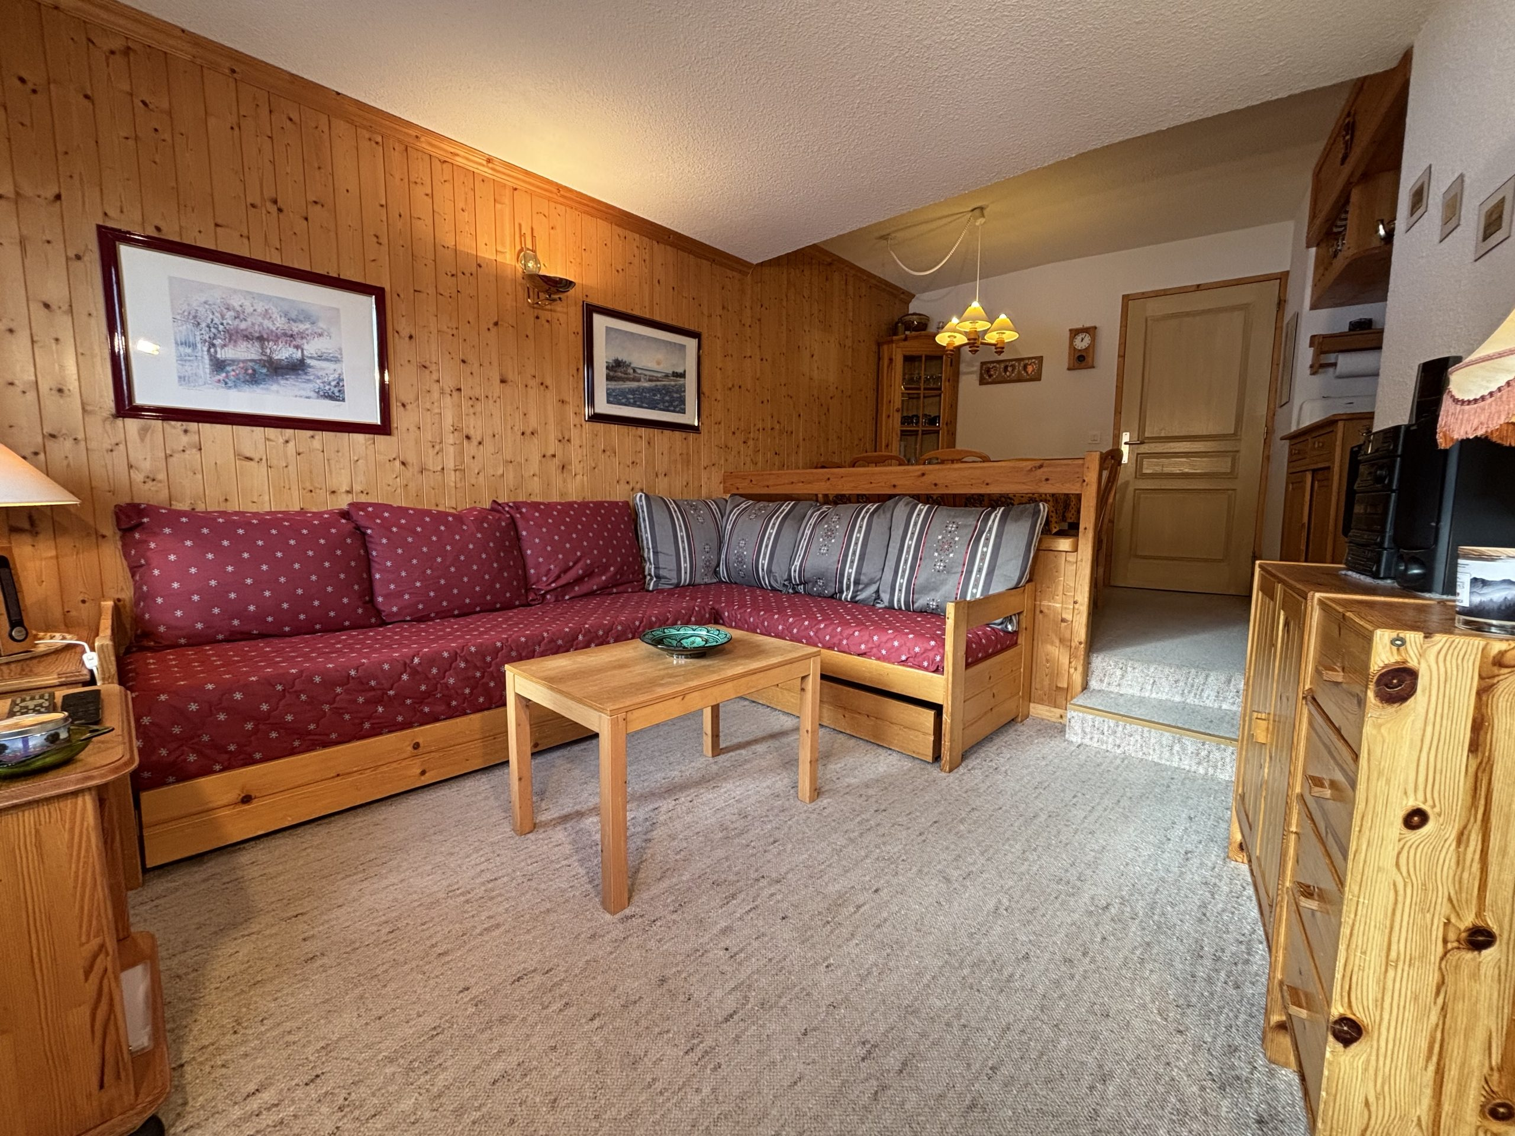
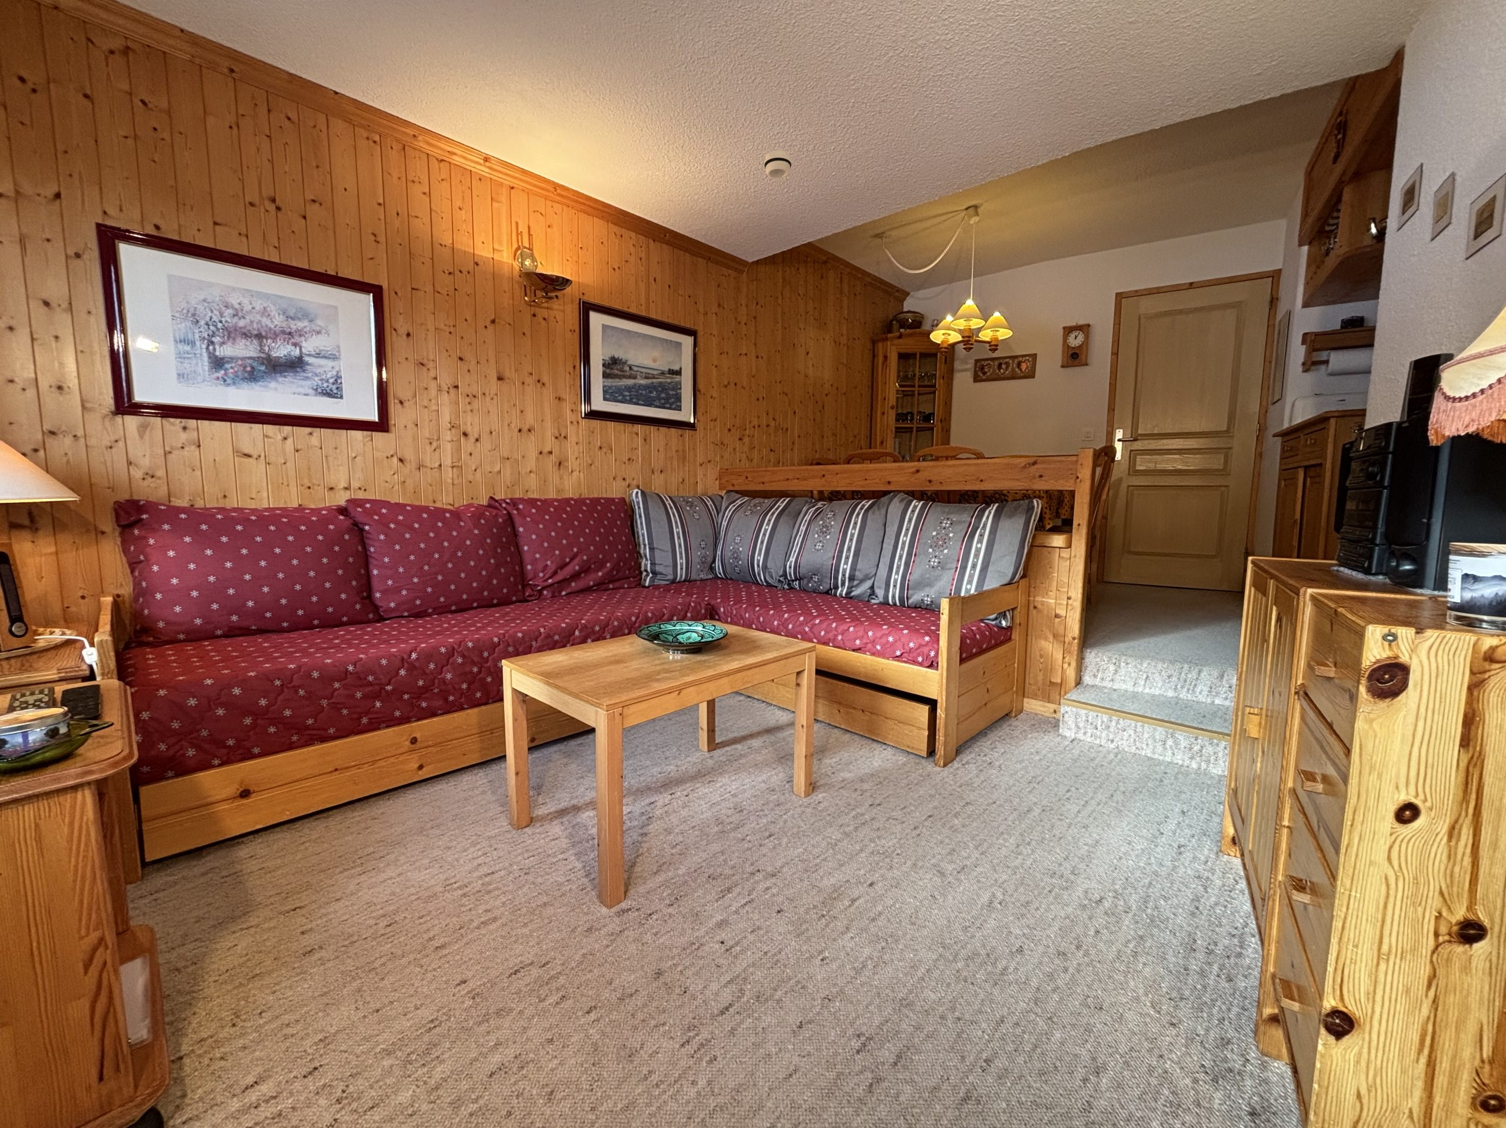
+ smoke detector [764,149,792,179]
